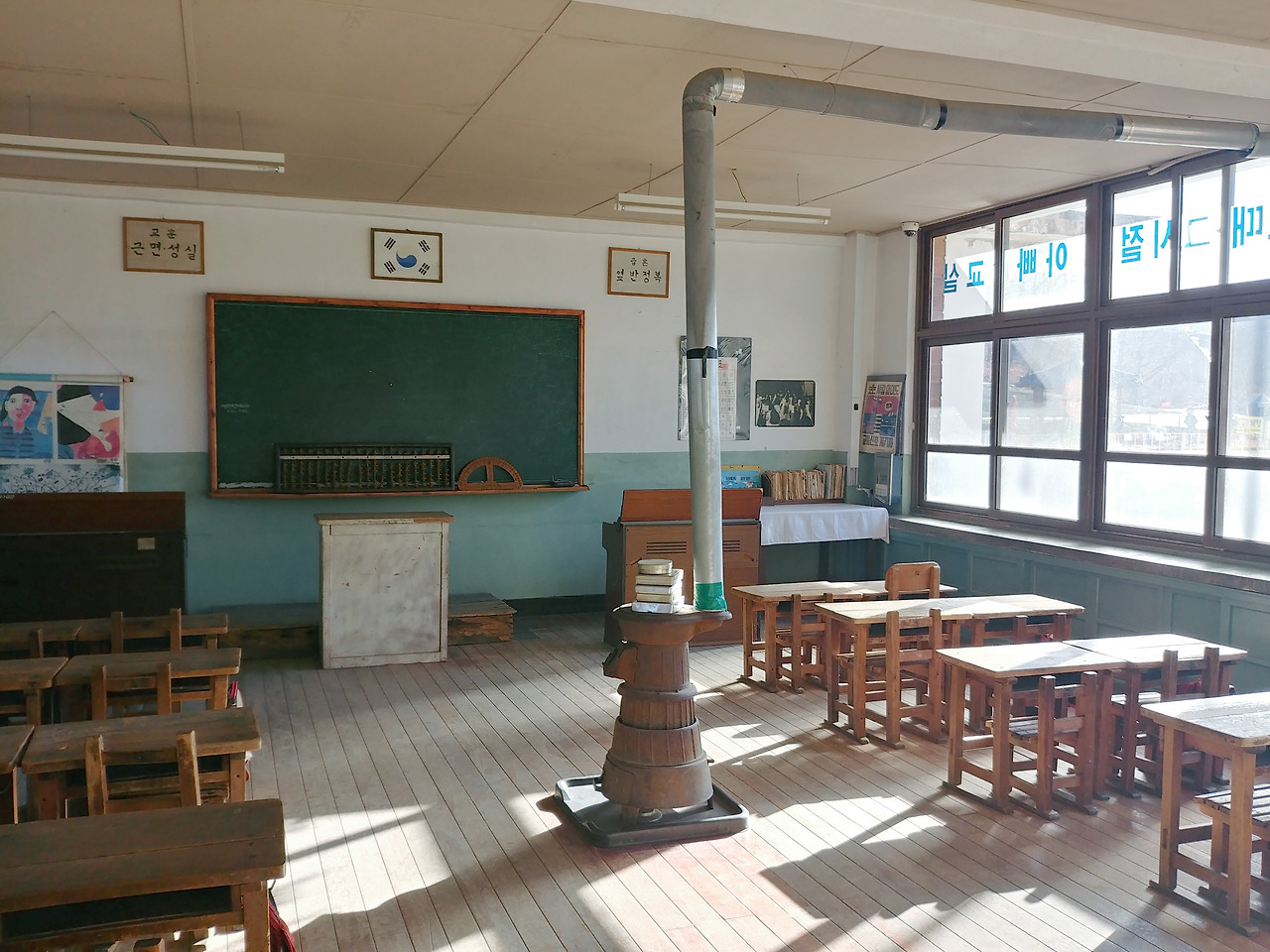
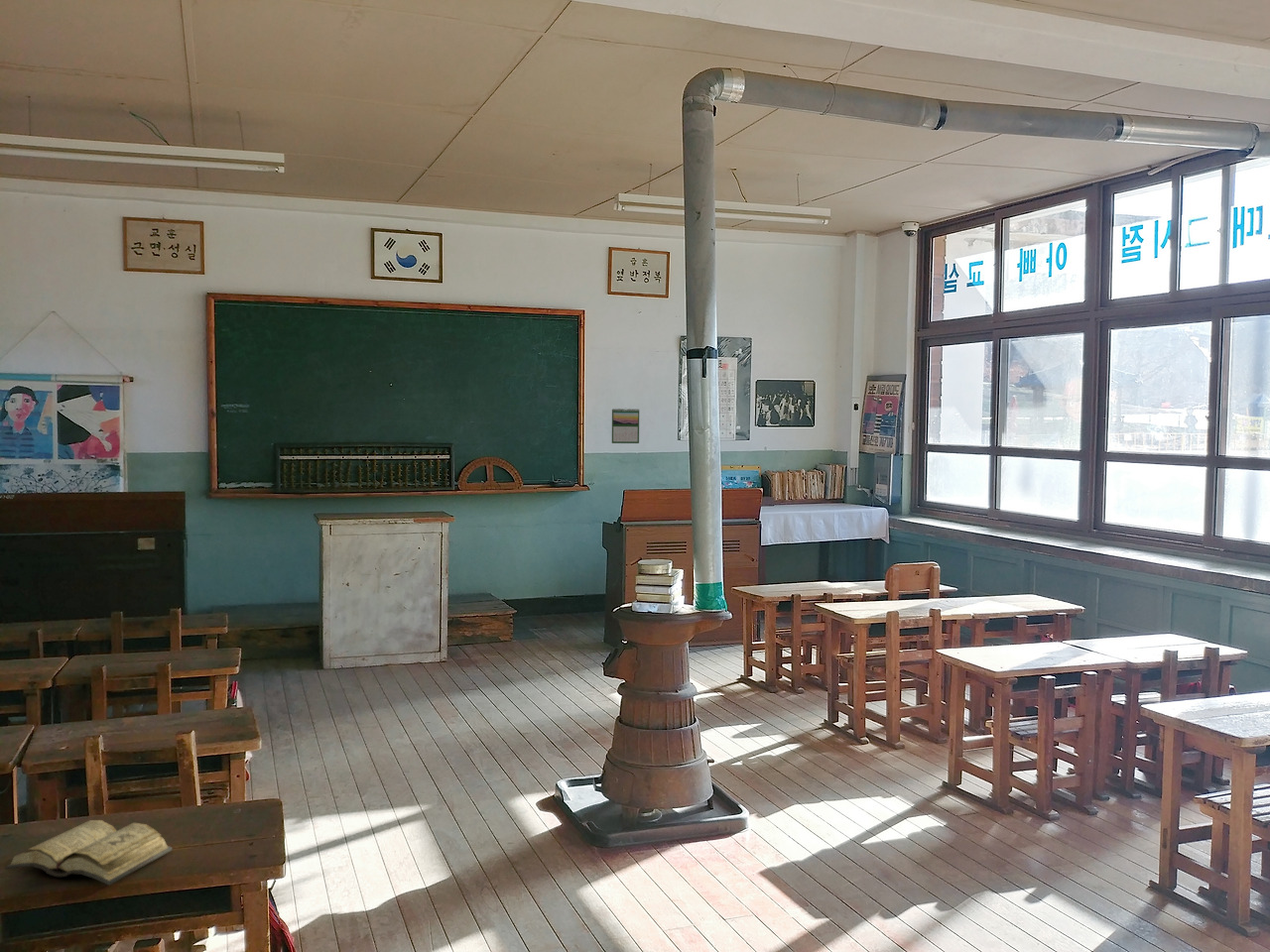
+ diary [5,819,174,887]
+ calendar [611,408,640,444]
